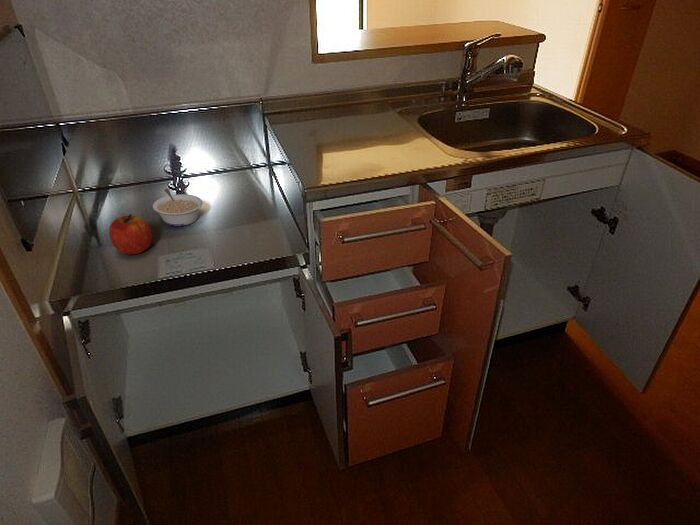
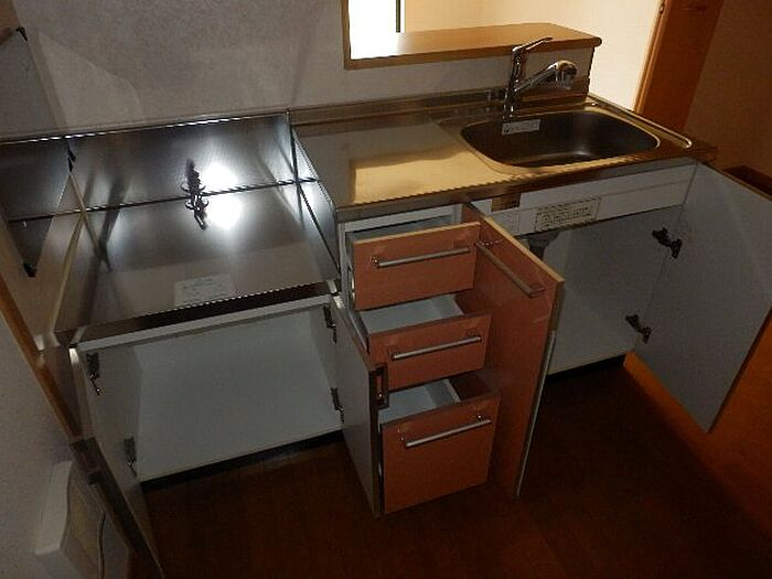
- legume [152,187,204,227]
- apple [108,213,153,255]
